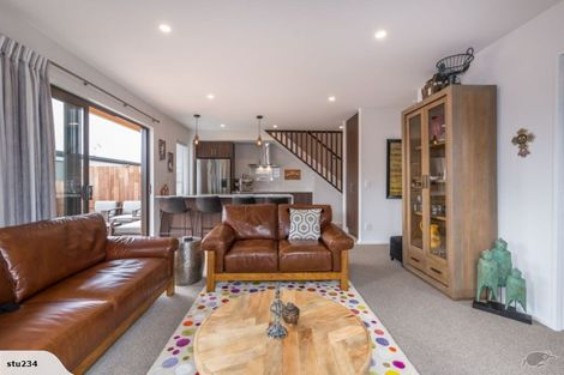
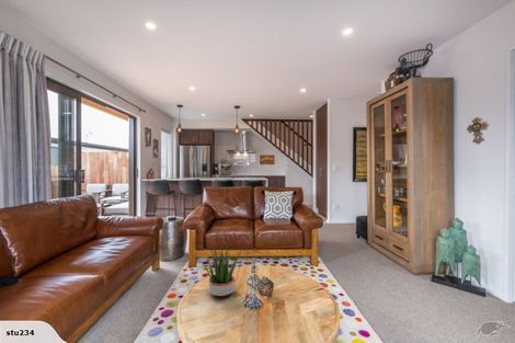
+ potted plant [199,244,243,298]
